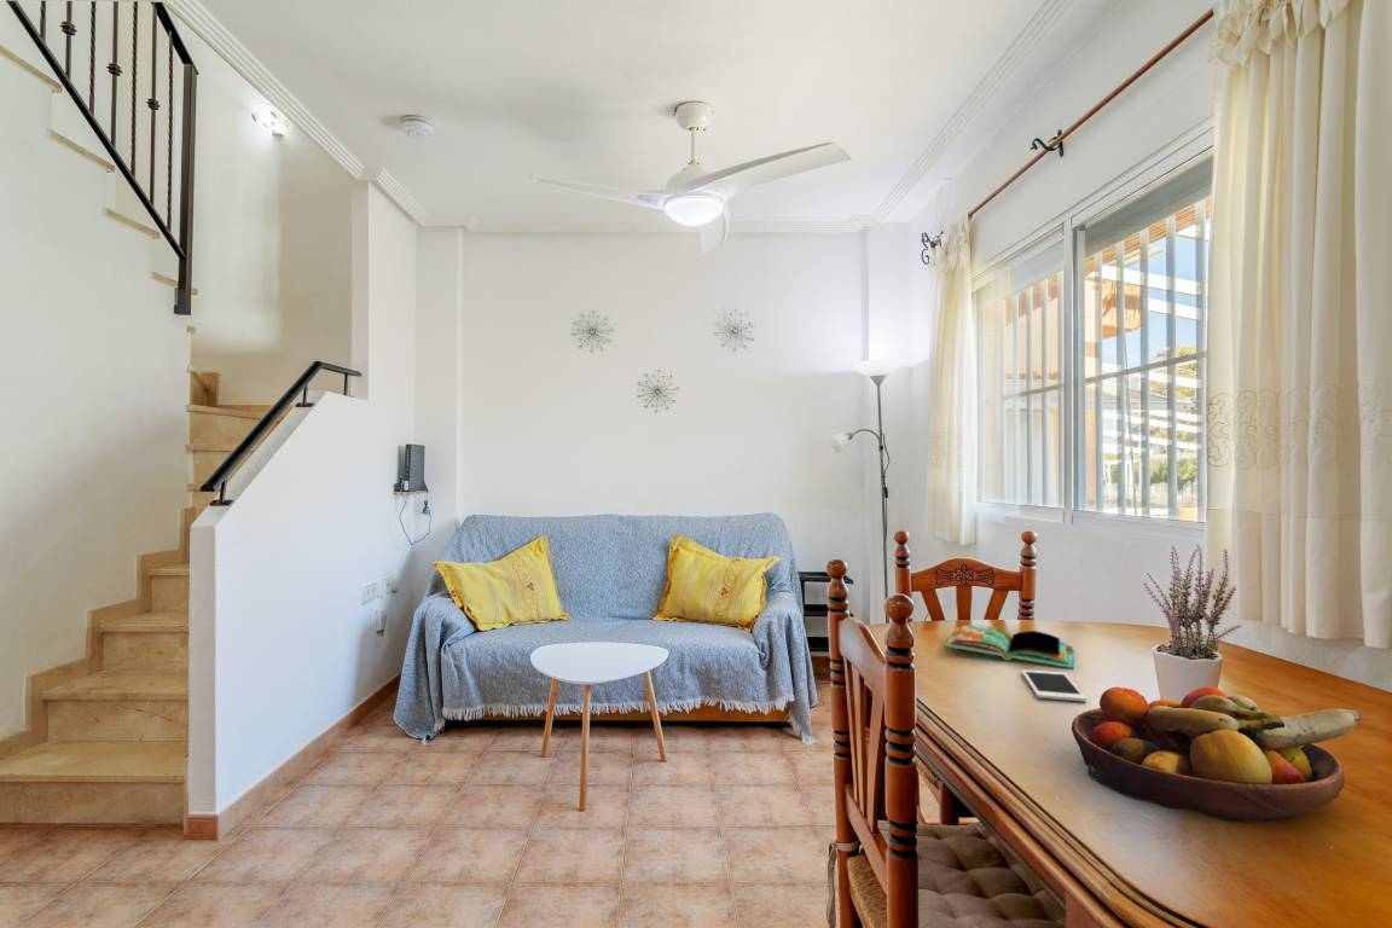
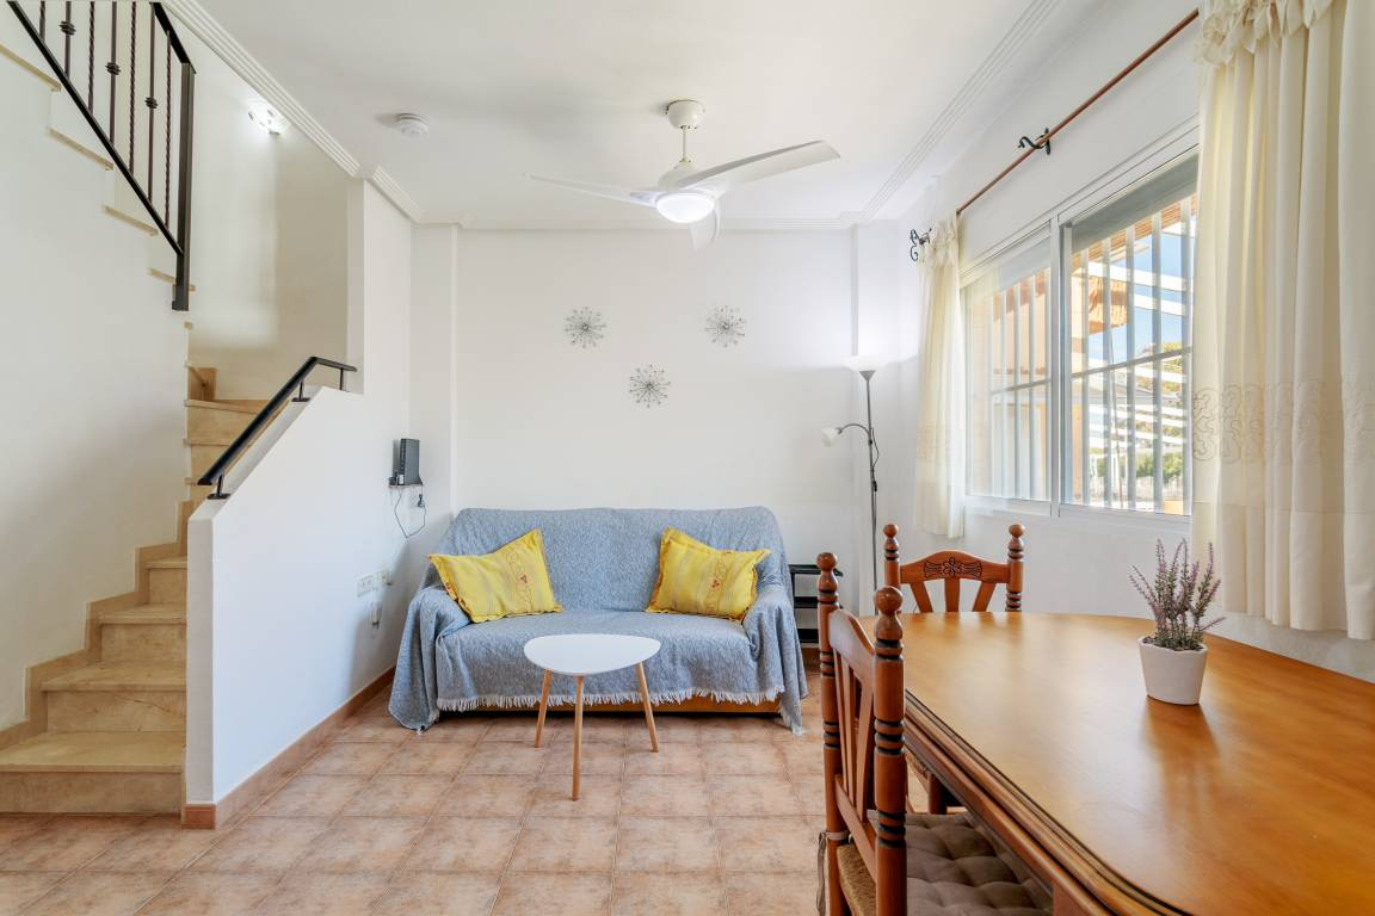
- book [944,624,1075,669]
- fruit bowl [1071,685,1362,823]
- cell phone [1020,668,1088,702]
